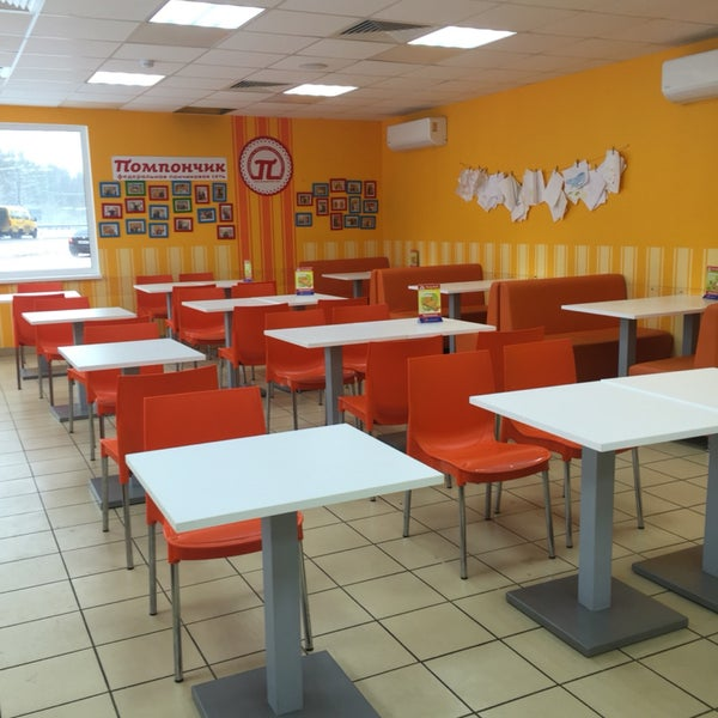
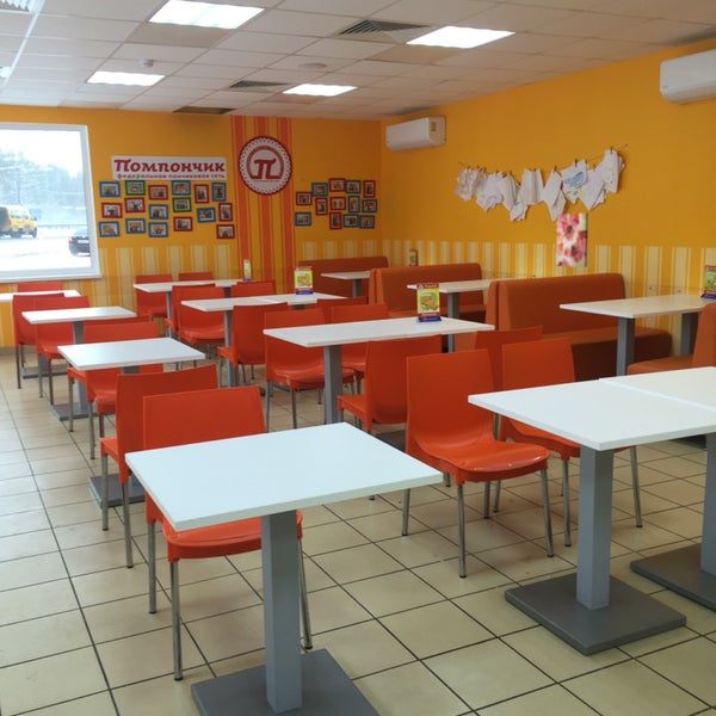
+ wall art [555,212,590,268]
